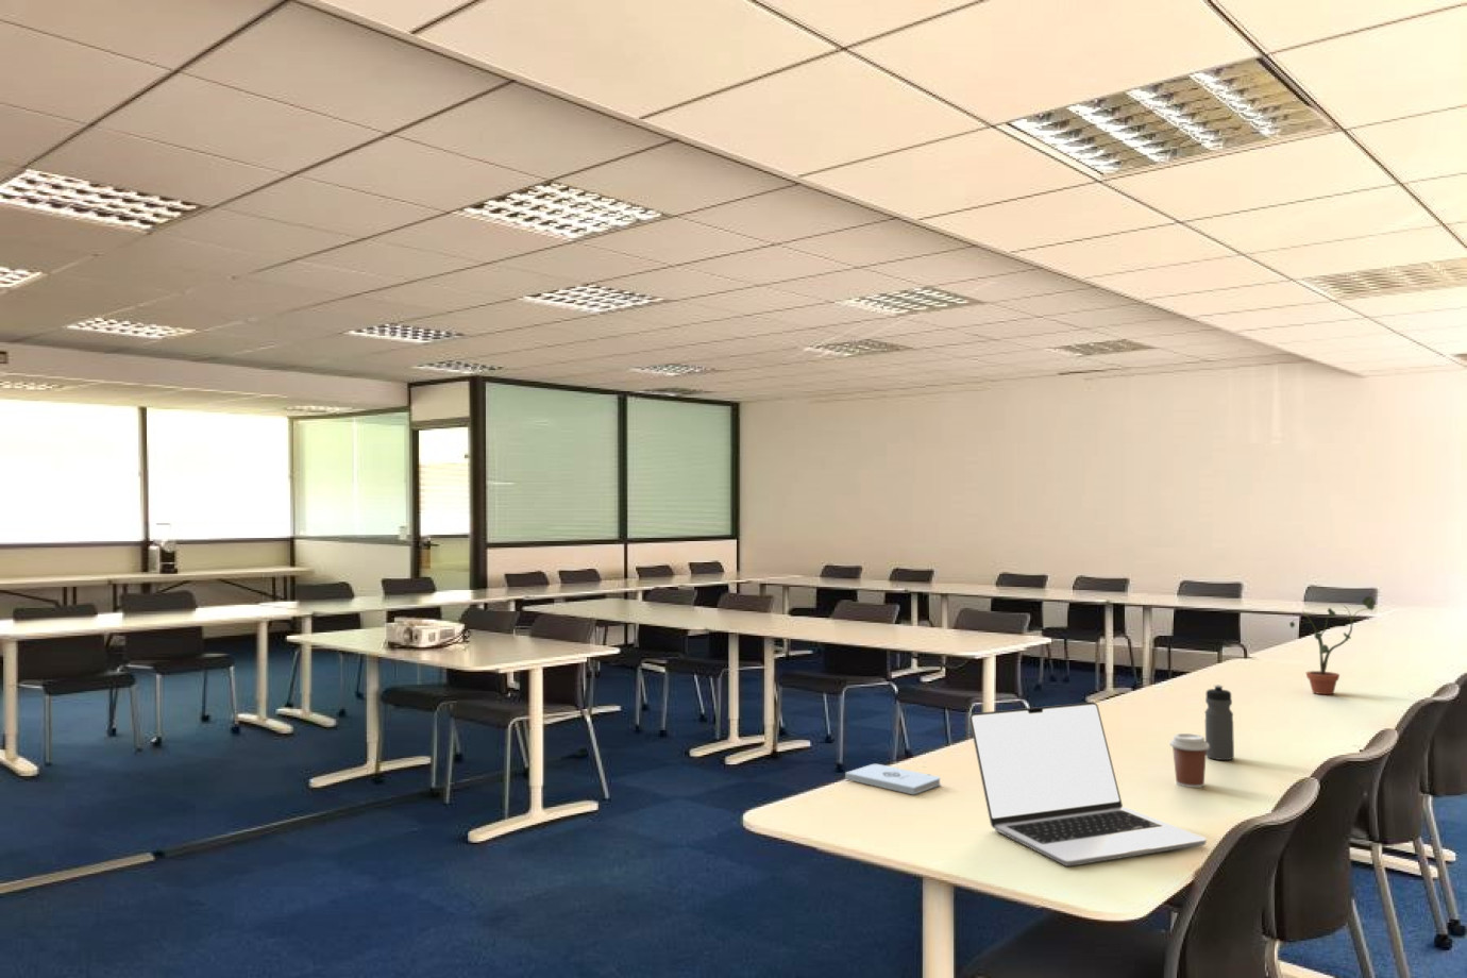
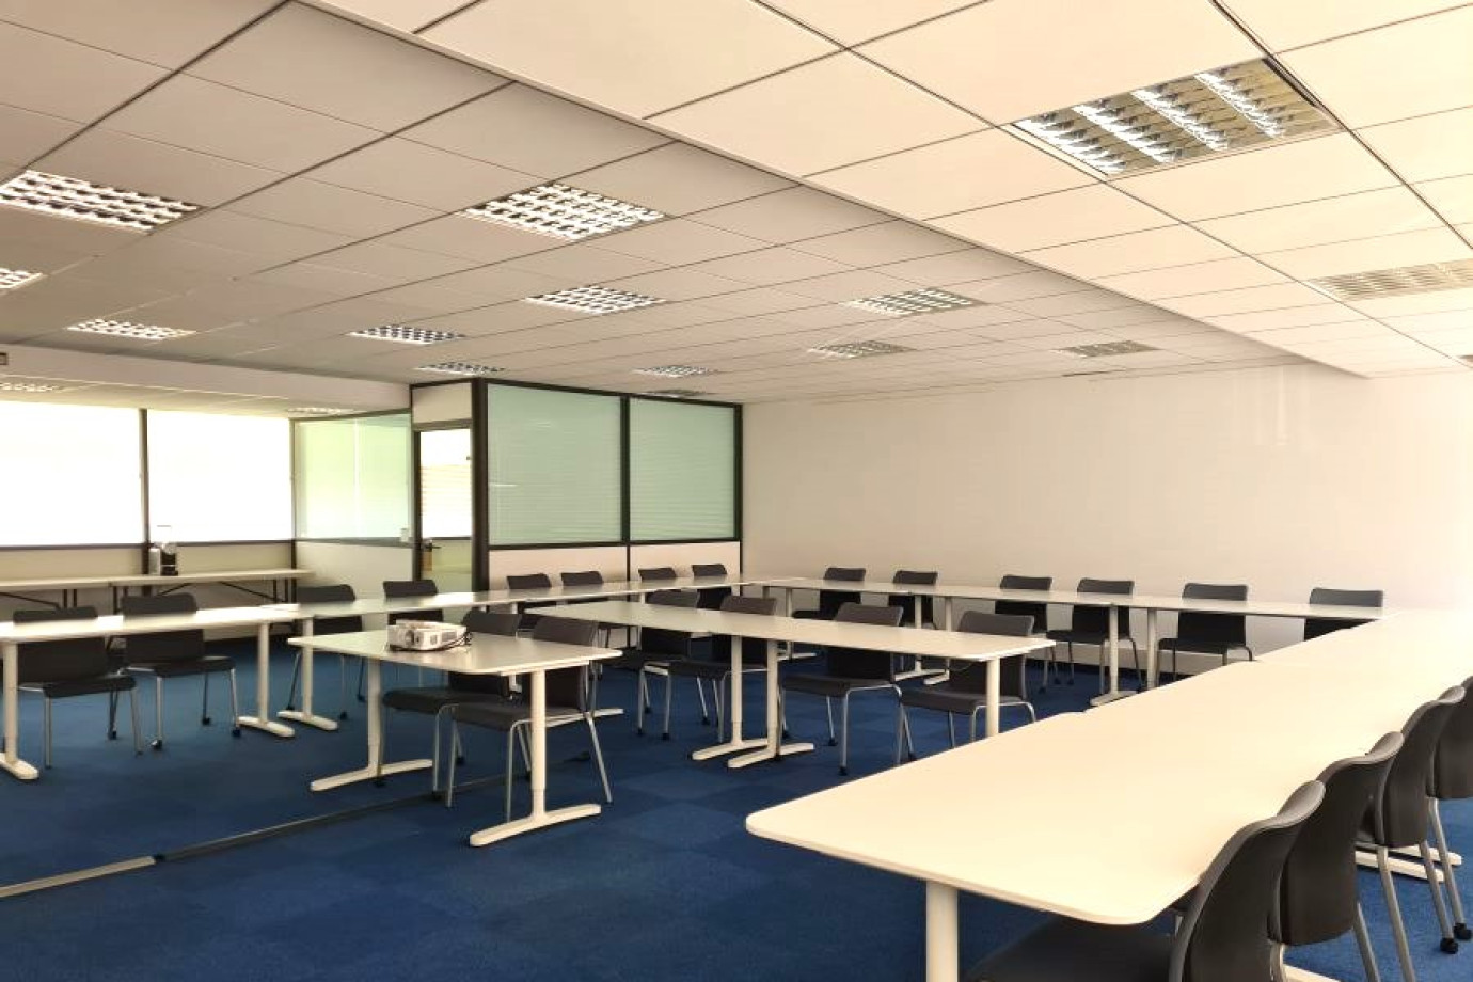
- notepad [844,763,942,796]
- coffee cup [1168,732,1209,789]
- laptop [968,702,1207,868]
- water bottle [1203,683,1236,761]
- potted plant [1288,595,1376,695]
